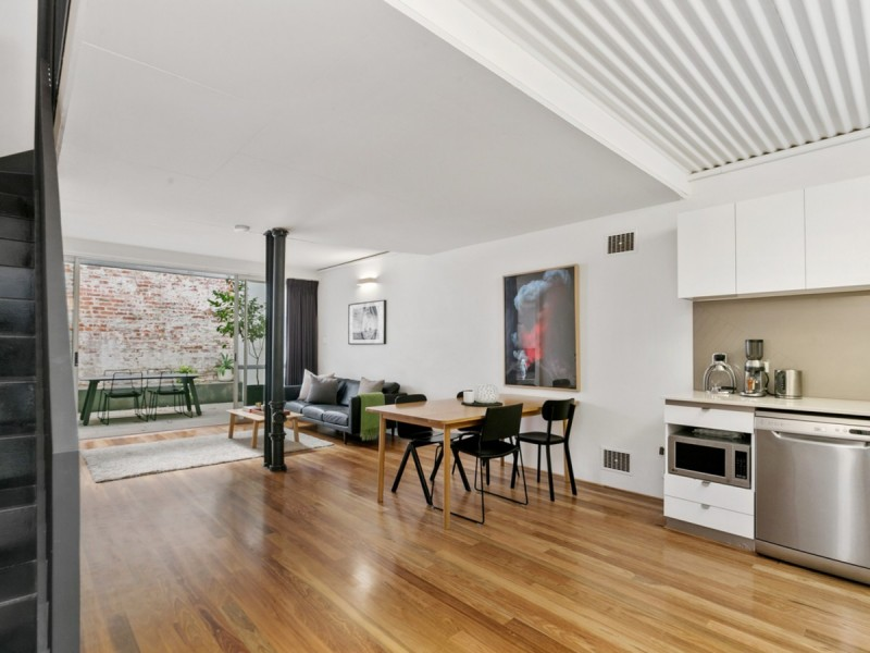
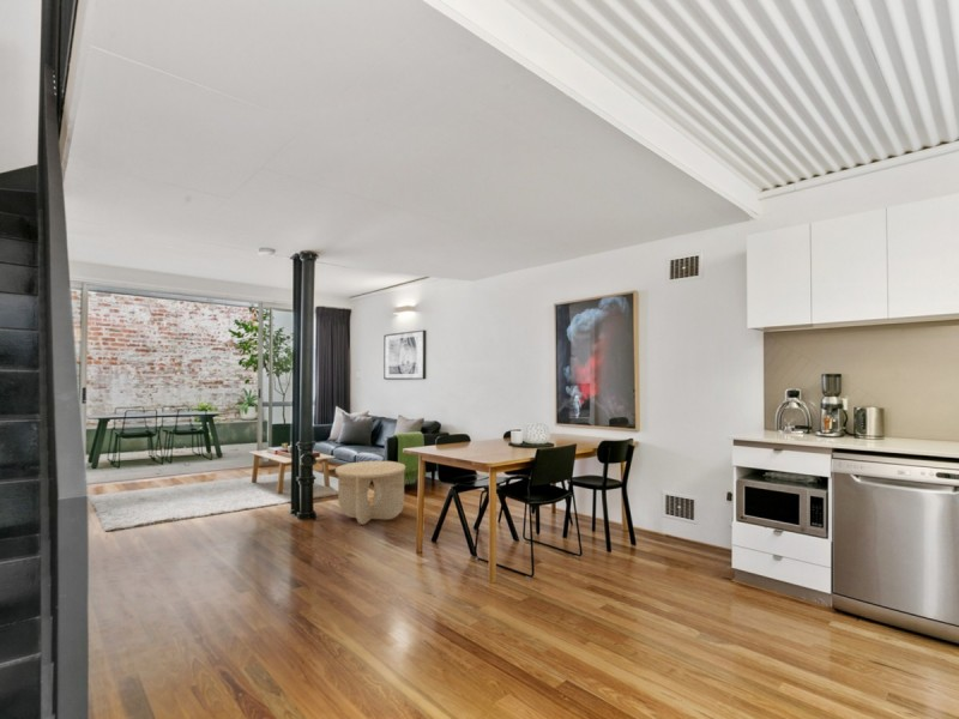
+ side table [334,460,406,526]
